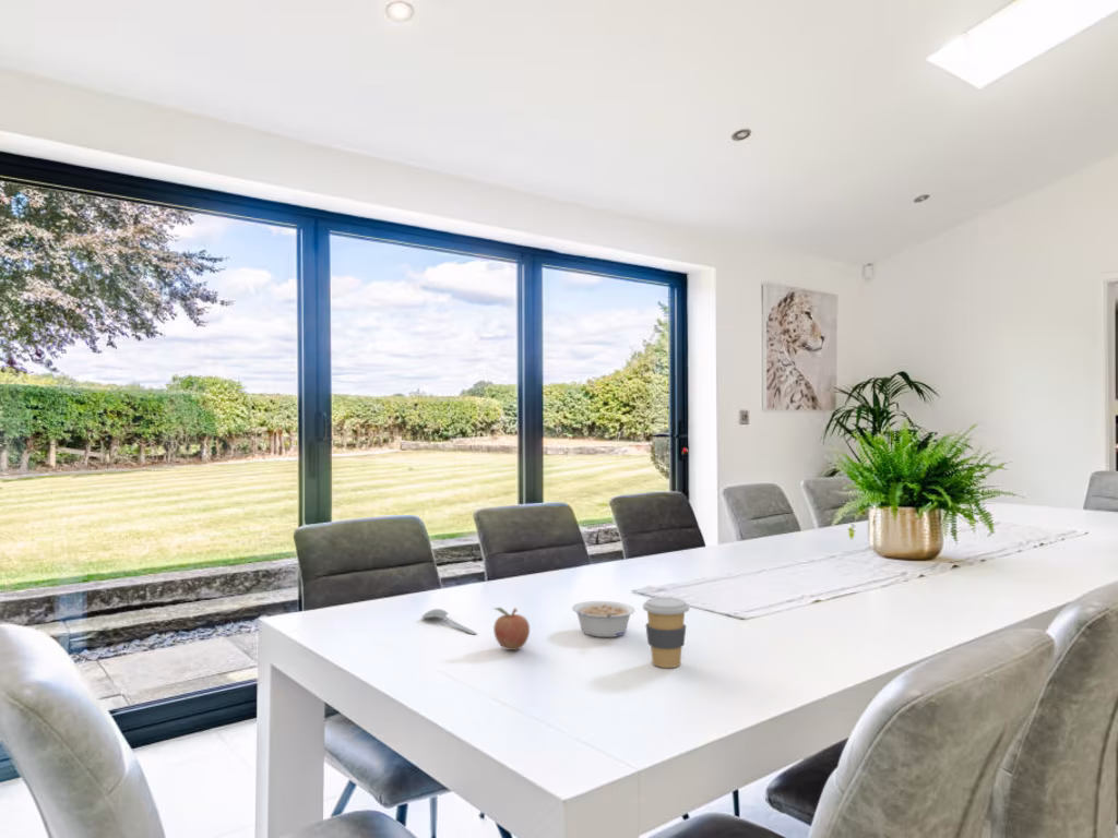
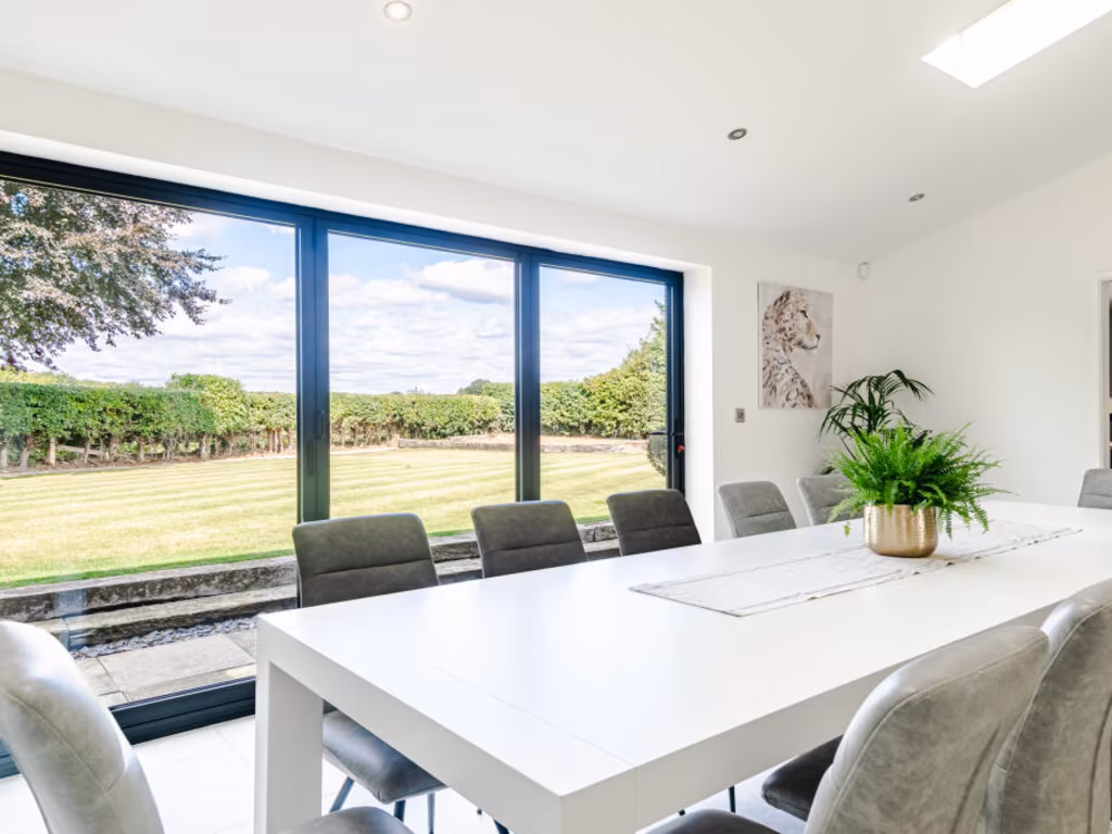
- fruit [491,607,531,651]
- coffee cup [642,596,690,669]
- legume [571,600,637,638]
- spoon [420,608,478,635]
